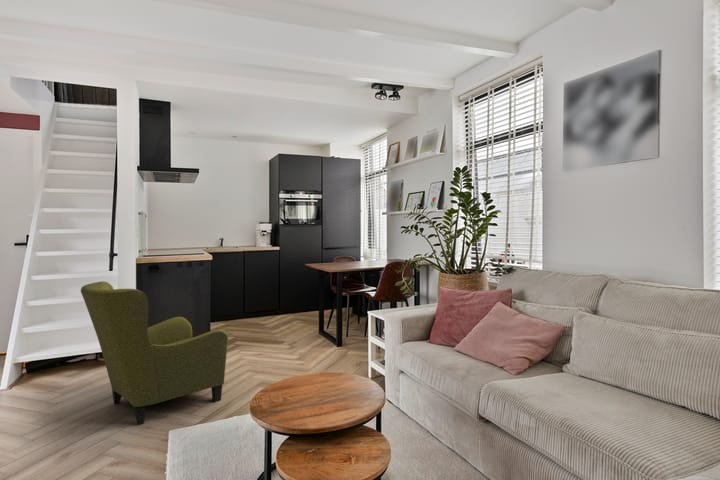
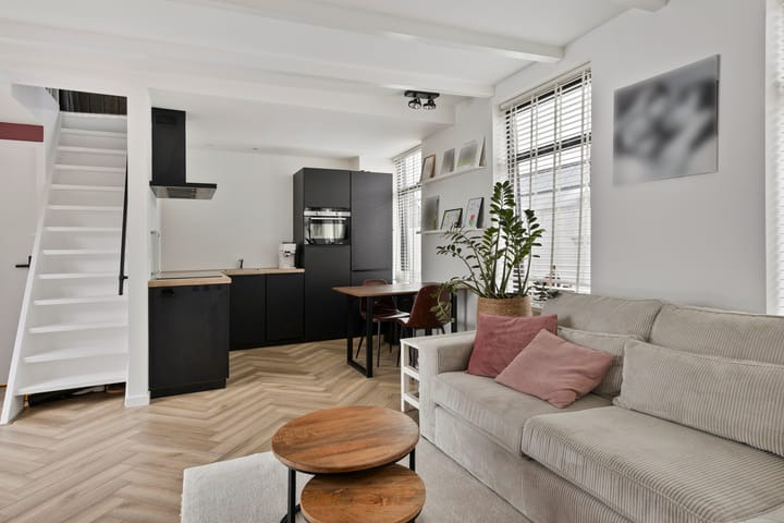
- armchair [80,280,229,425]
